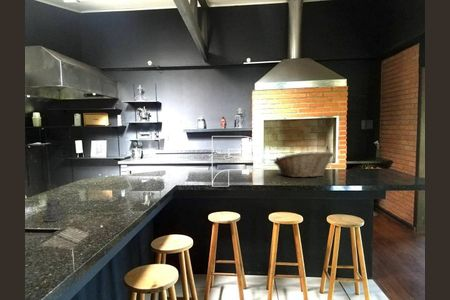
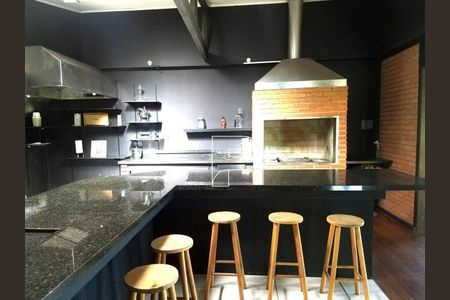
- fruit basket [273,151,335,178]
- pepper shaker [43,198,65,222]
